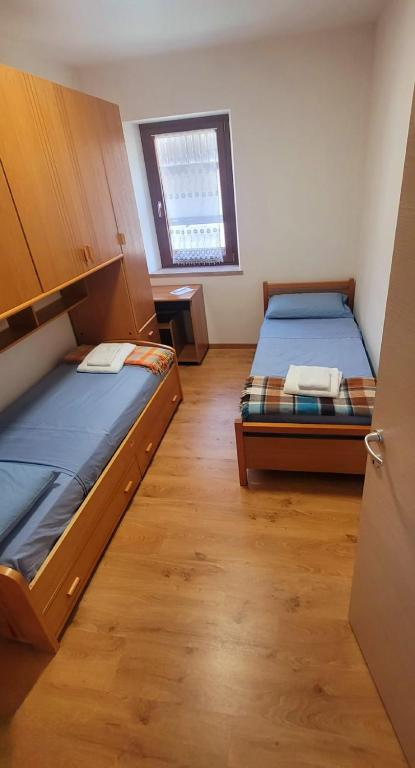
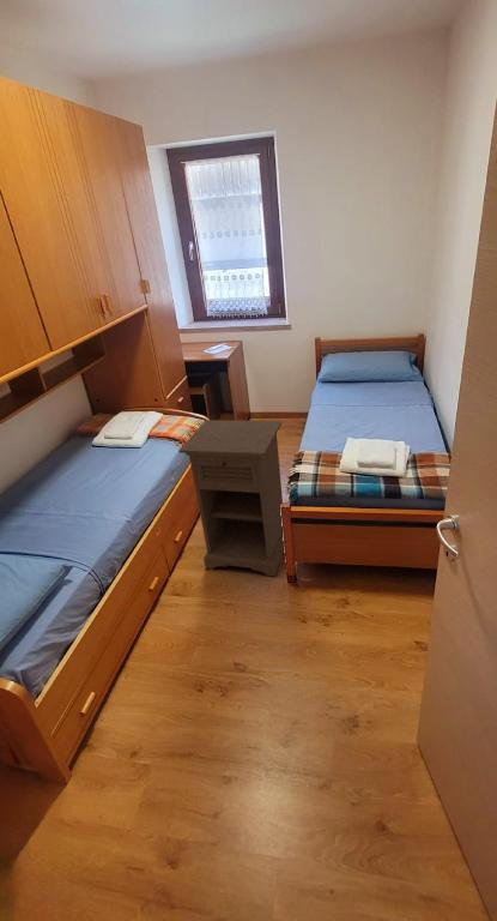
+ nightstand [177,419,285,578]
